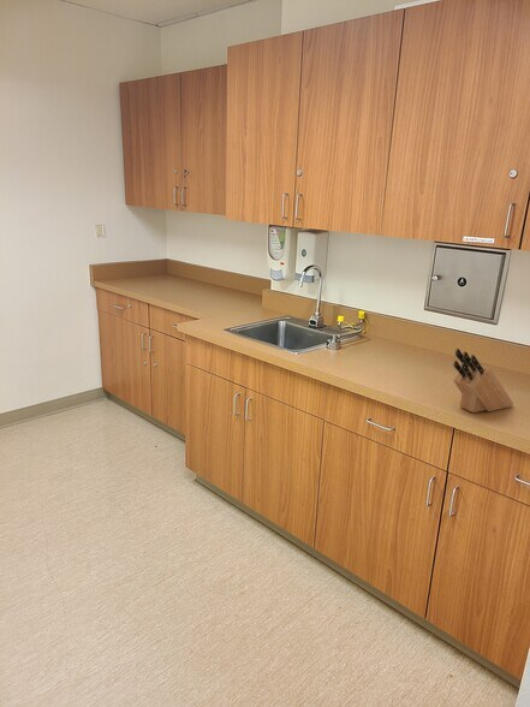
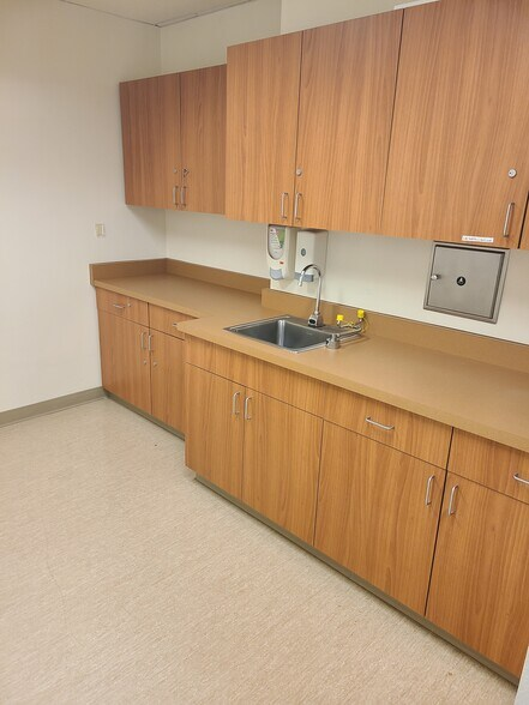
- knife block [452,347,514,414]
